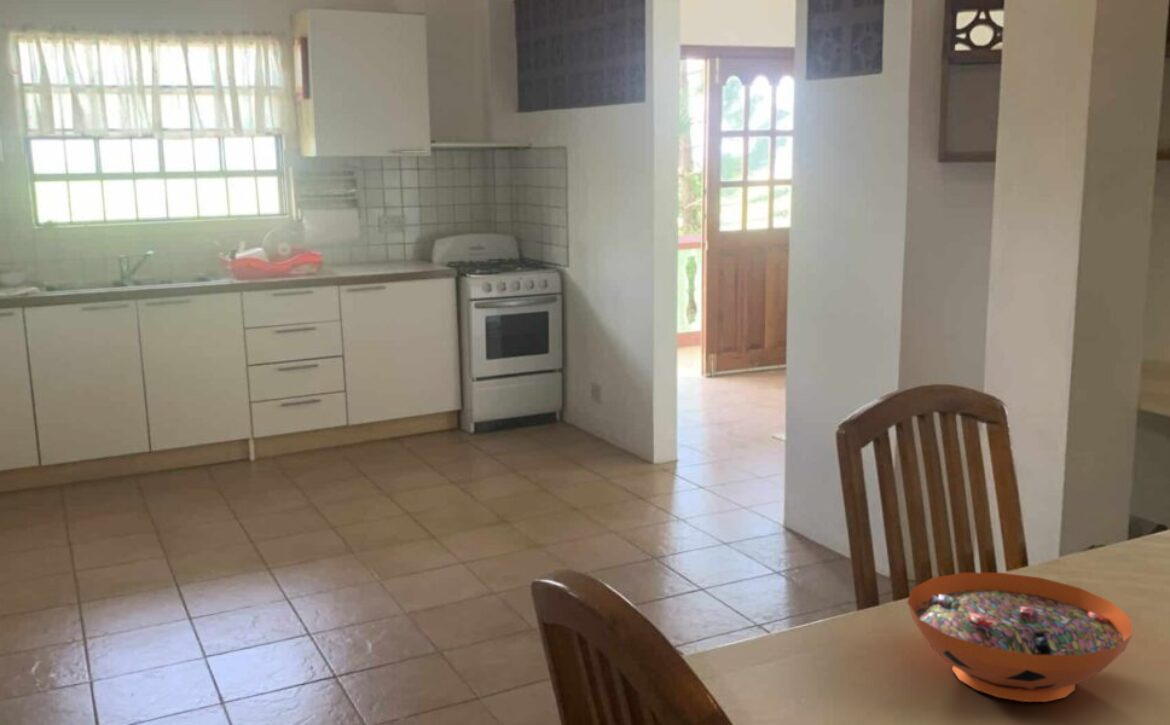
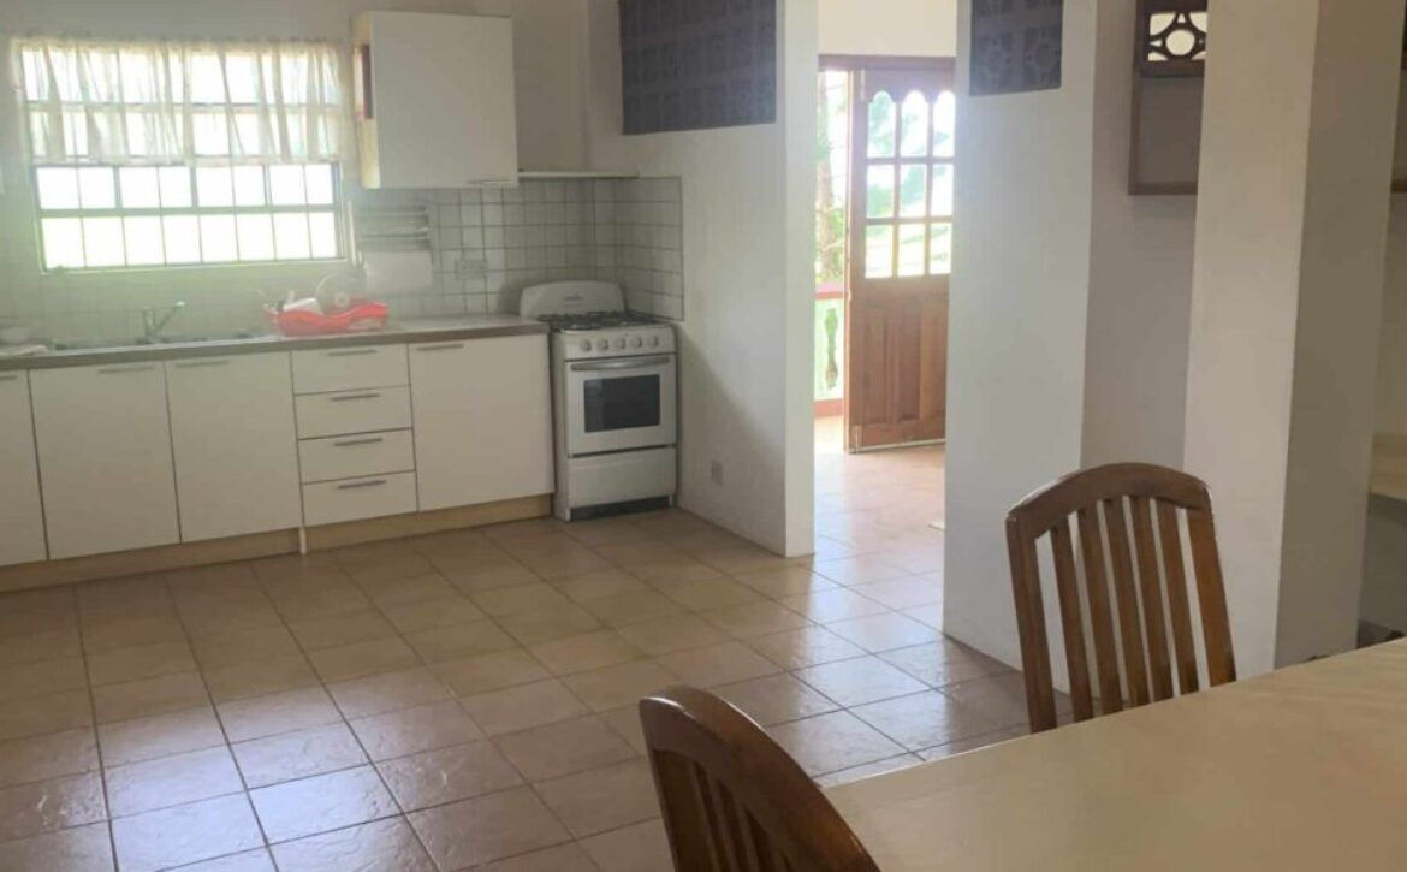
- decorative bowl [906,572,1134,703]
